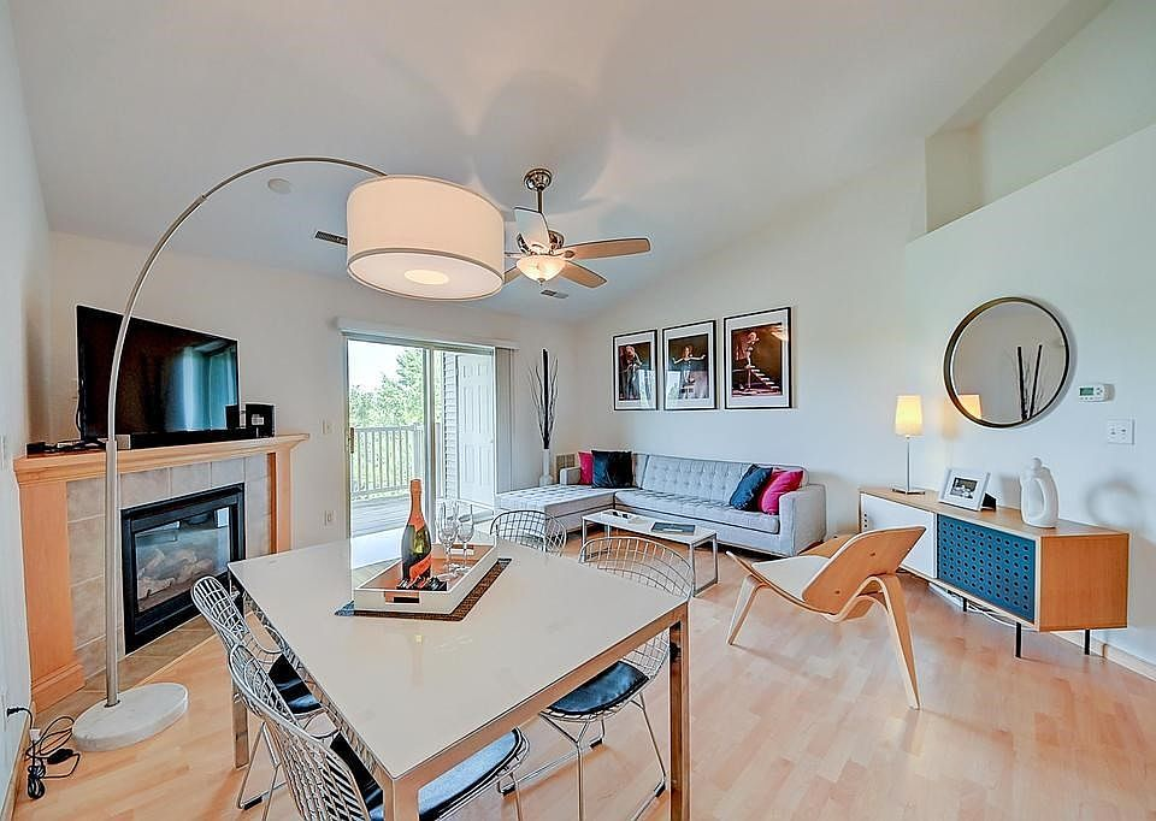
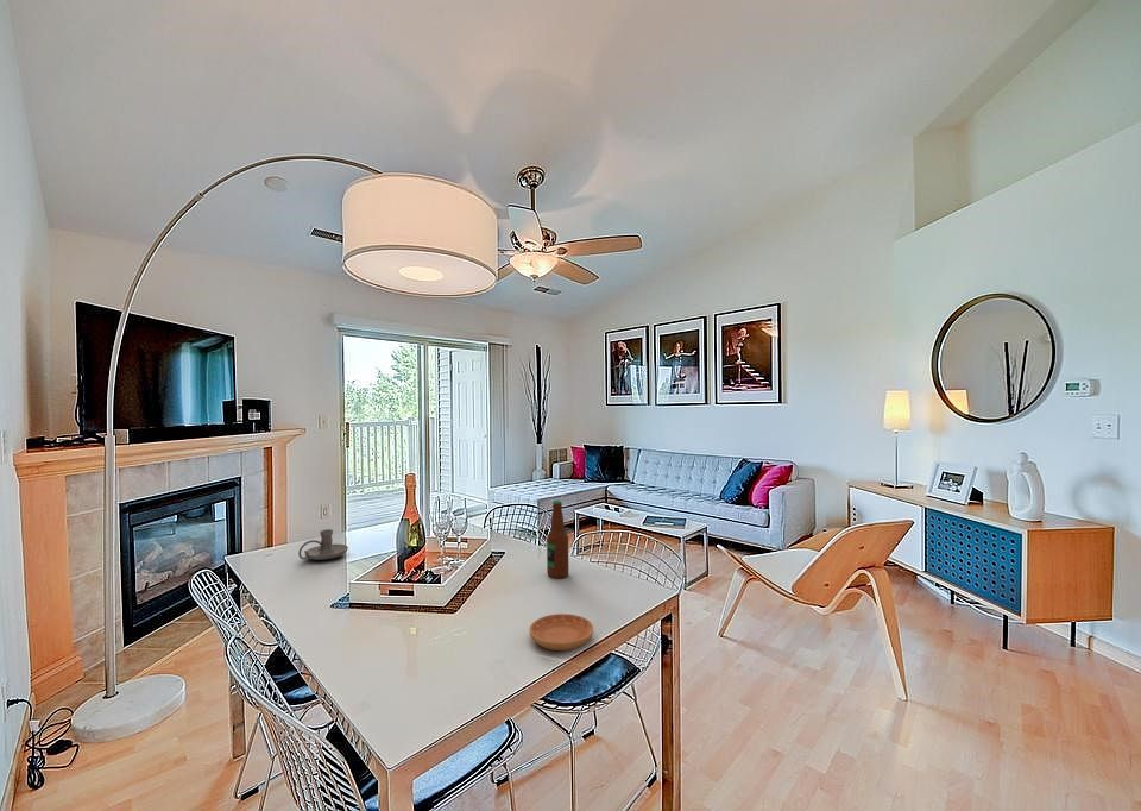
+ saucer [528,612,594,652]
+ candle holder [297,528,349,561]
+ bottle [546,499,569,579]
